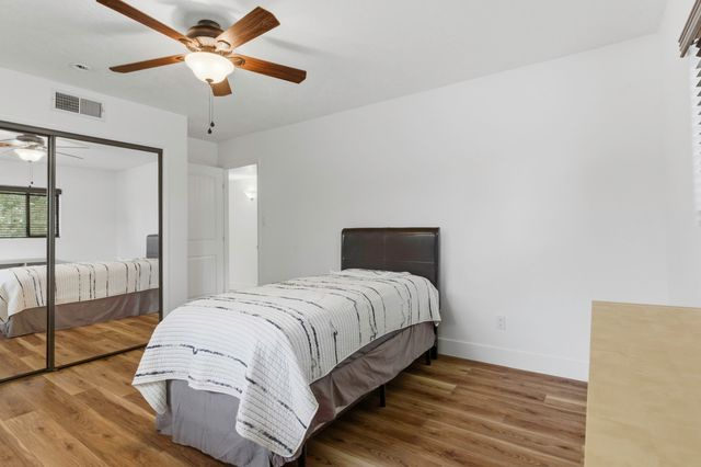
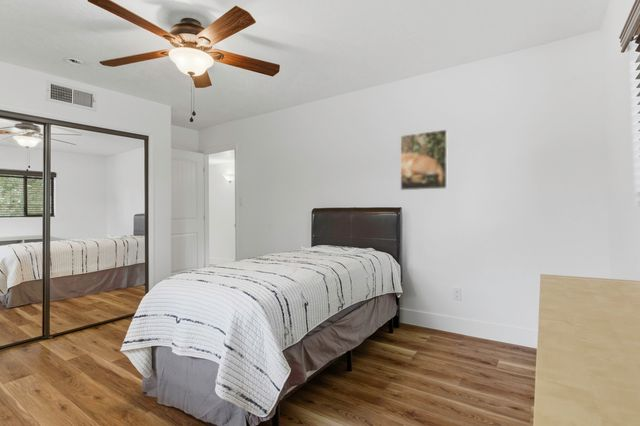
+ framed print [400,129,449,191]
